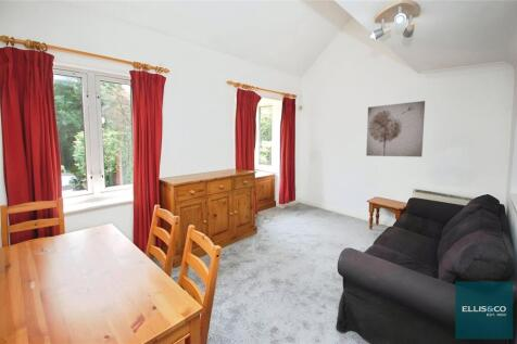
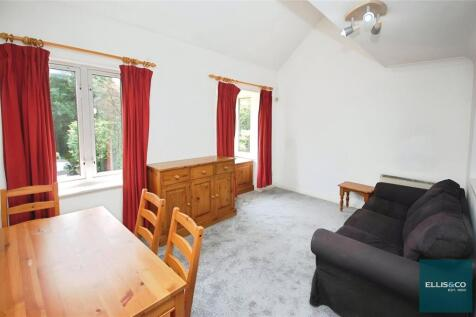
- wall art [365,100,426,158]
